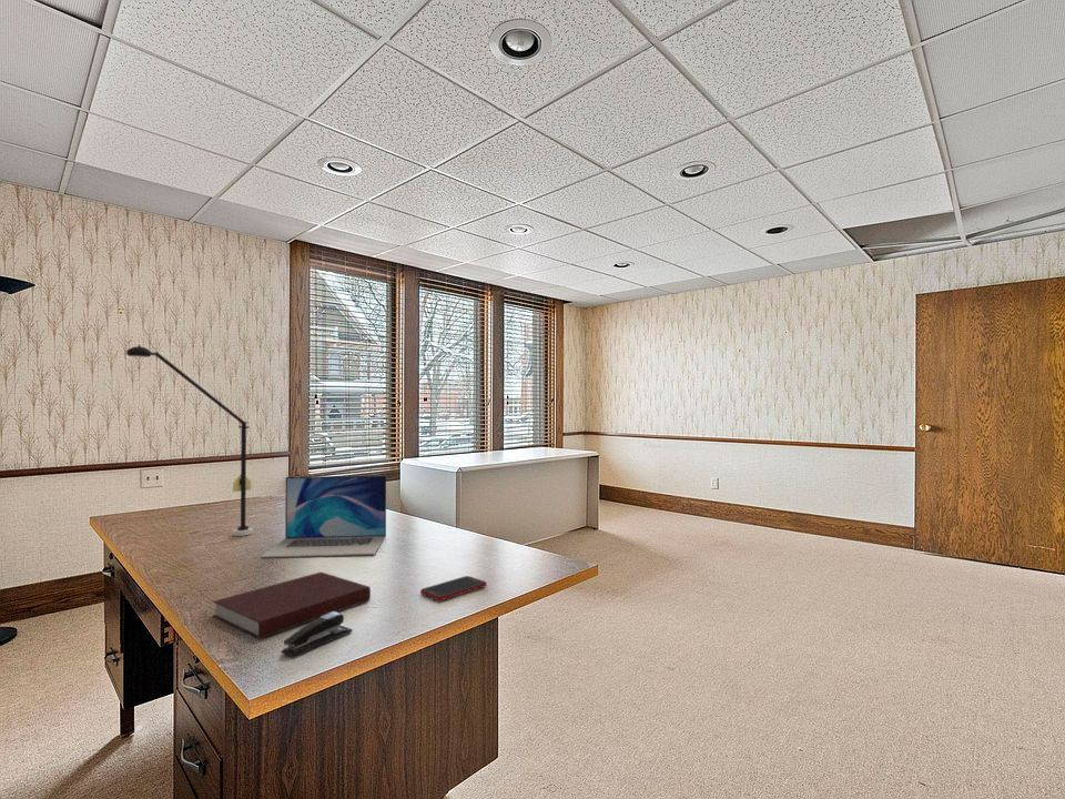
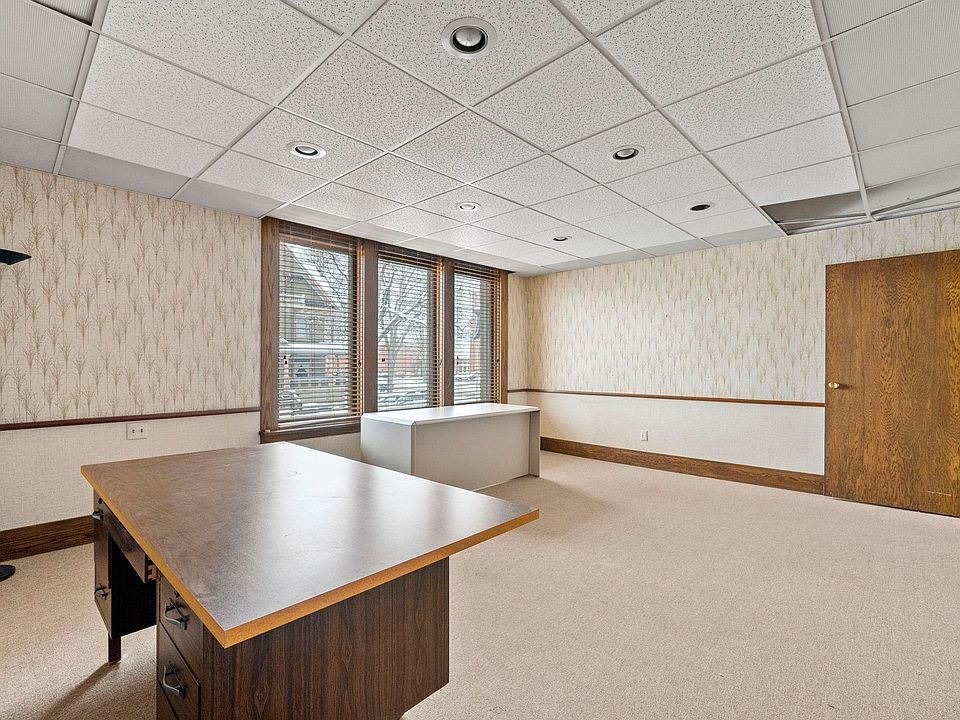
- desk lamp [125,344,254,537]
- laptop [260,475,387,559]
- cell phone [419,575,488,601]
- stapler [281,611,354,658]
- notebook [212,570,372,639]
